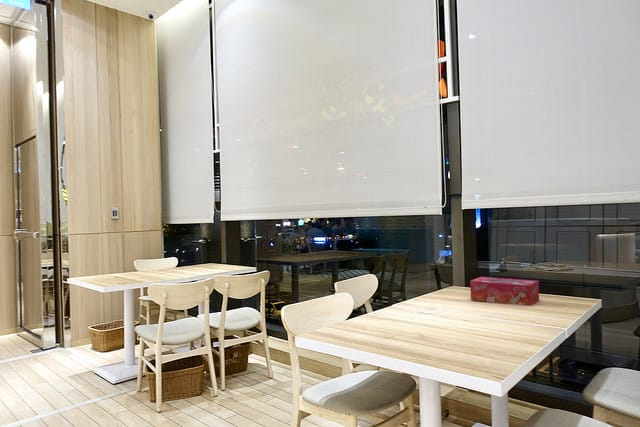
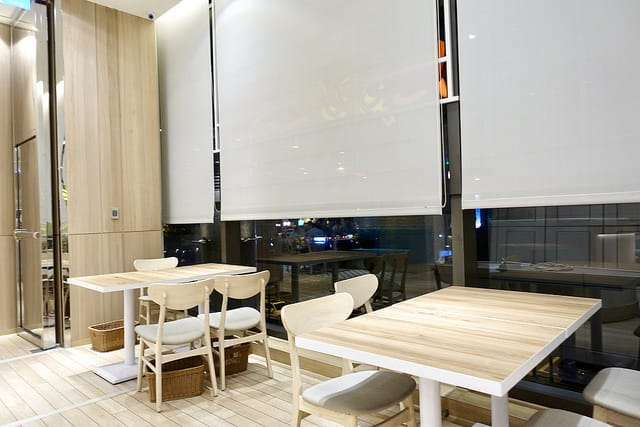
- tissue box [469,276,540,307]
